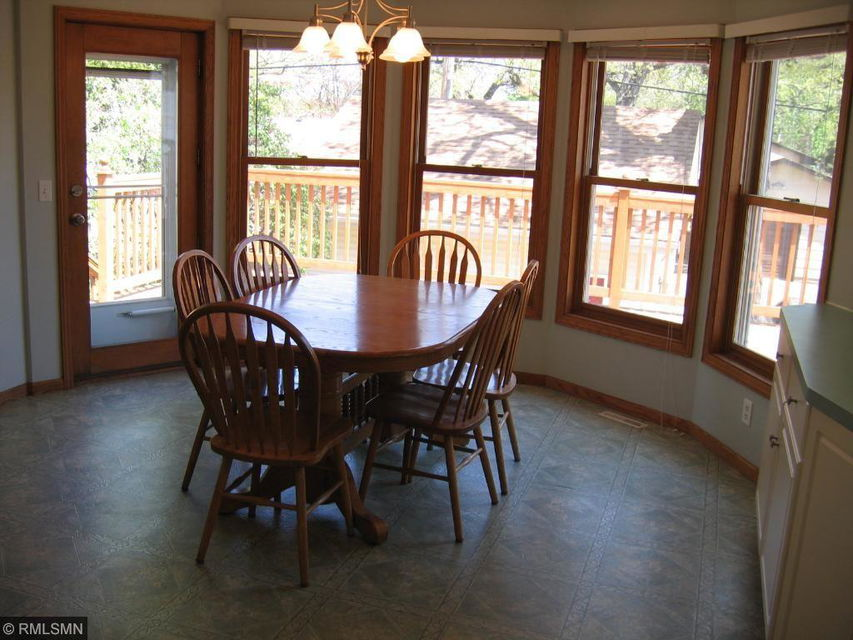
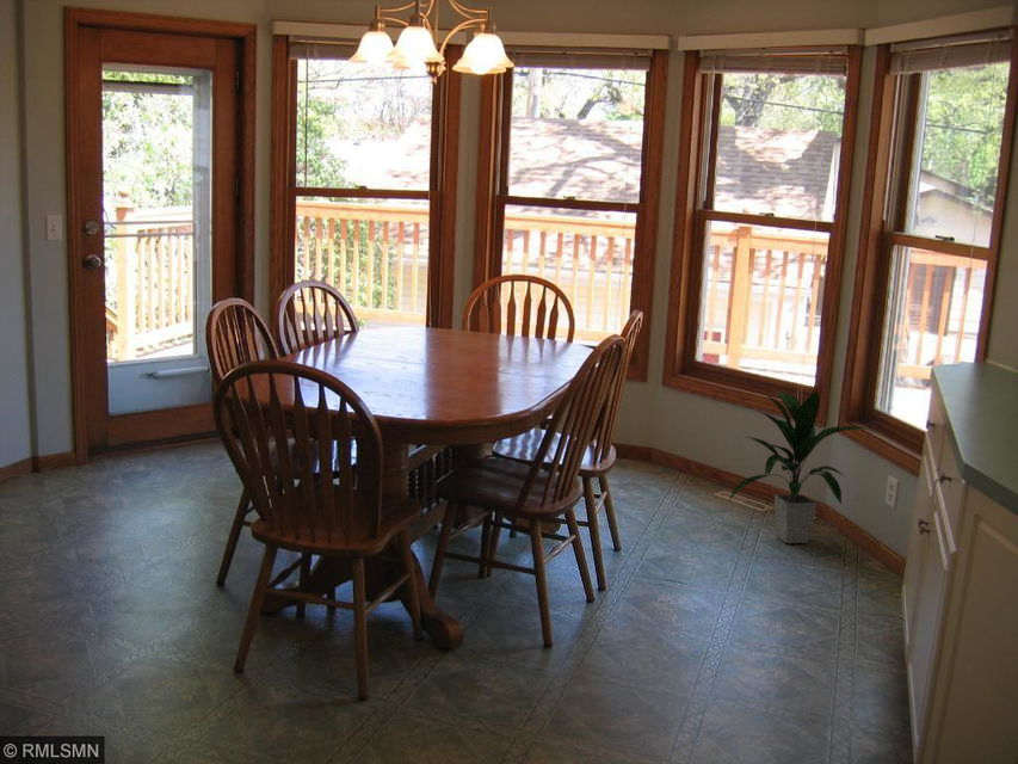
+ indoor plant [726,387,872,544]
